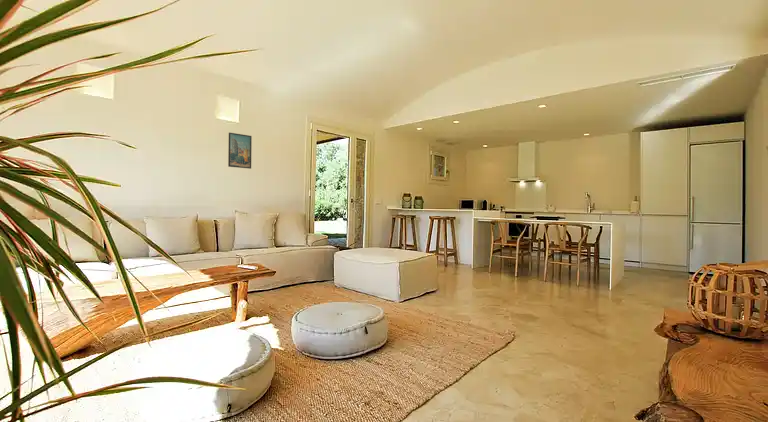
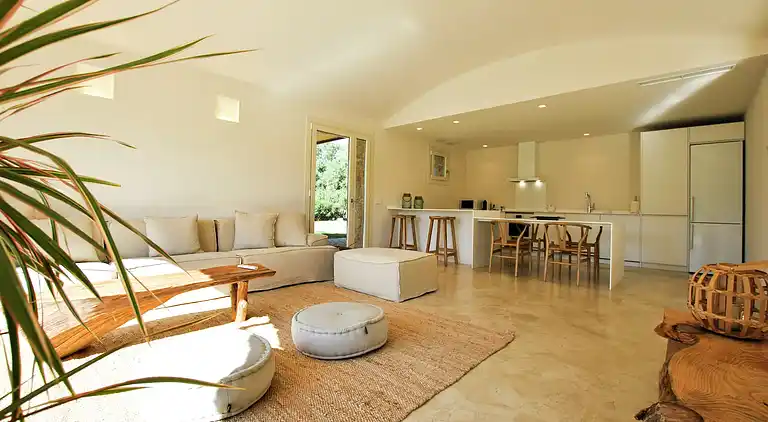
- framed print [227,132,253,170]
